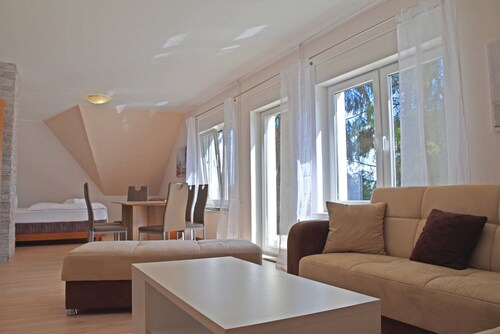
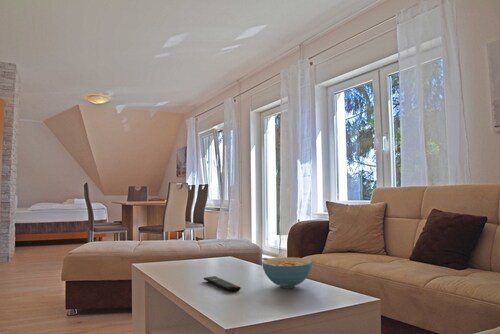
+ remote control [203,275,242,293]
+ cereal bowl [261,256,313,289]
